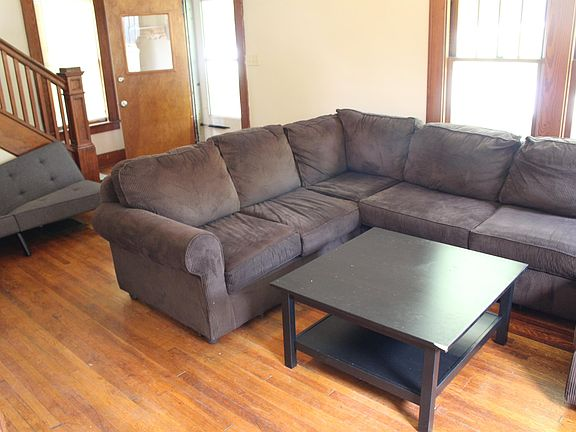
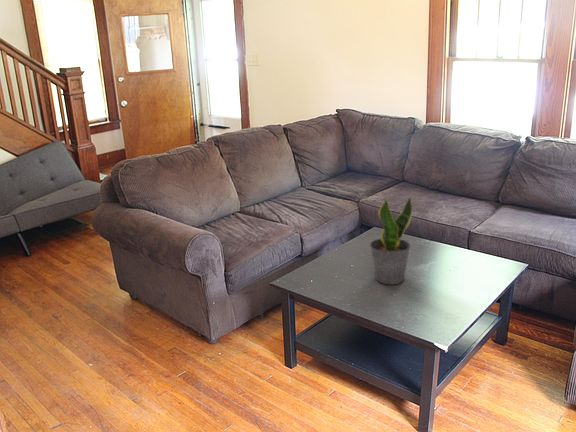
+ potted plant [369,196,413,285]
